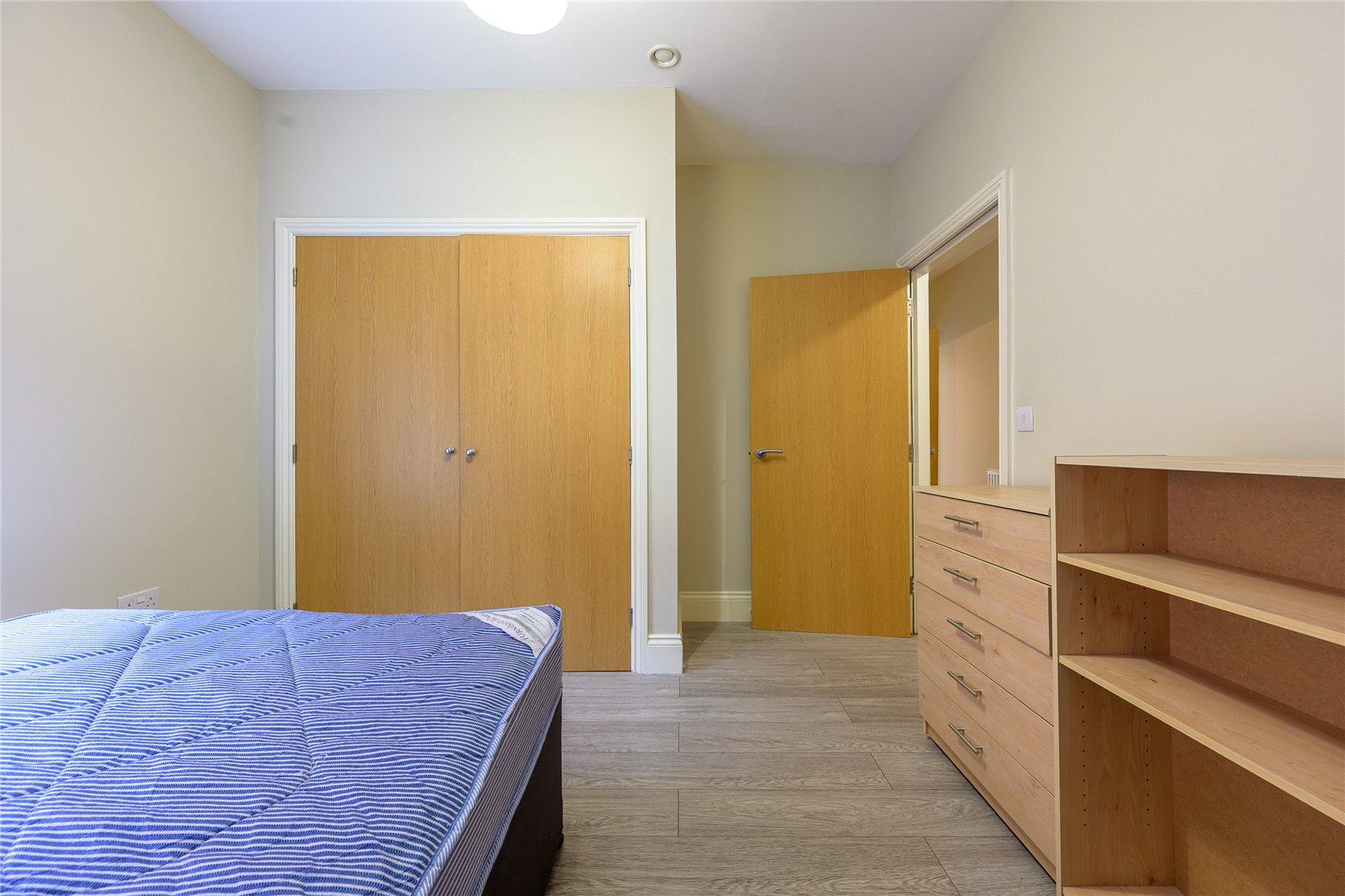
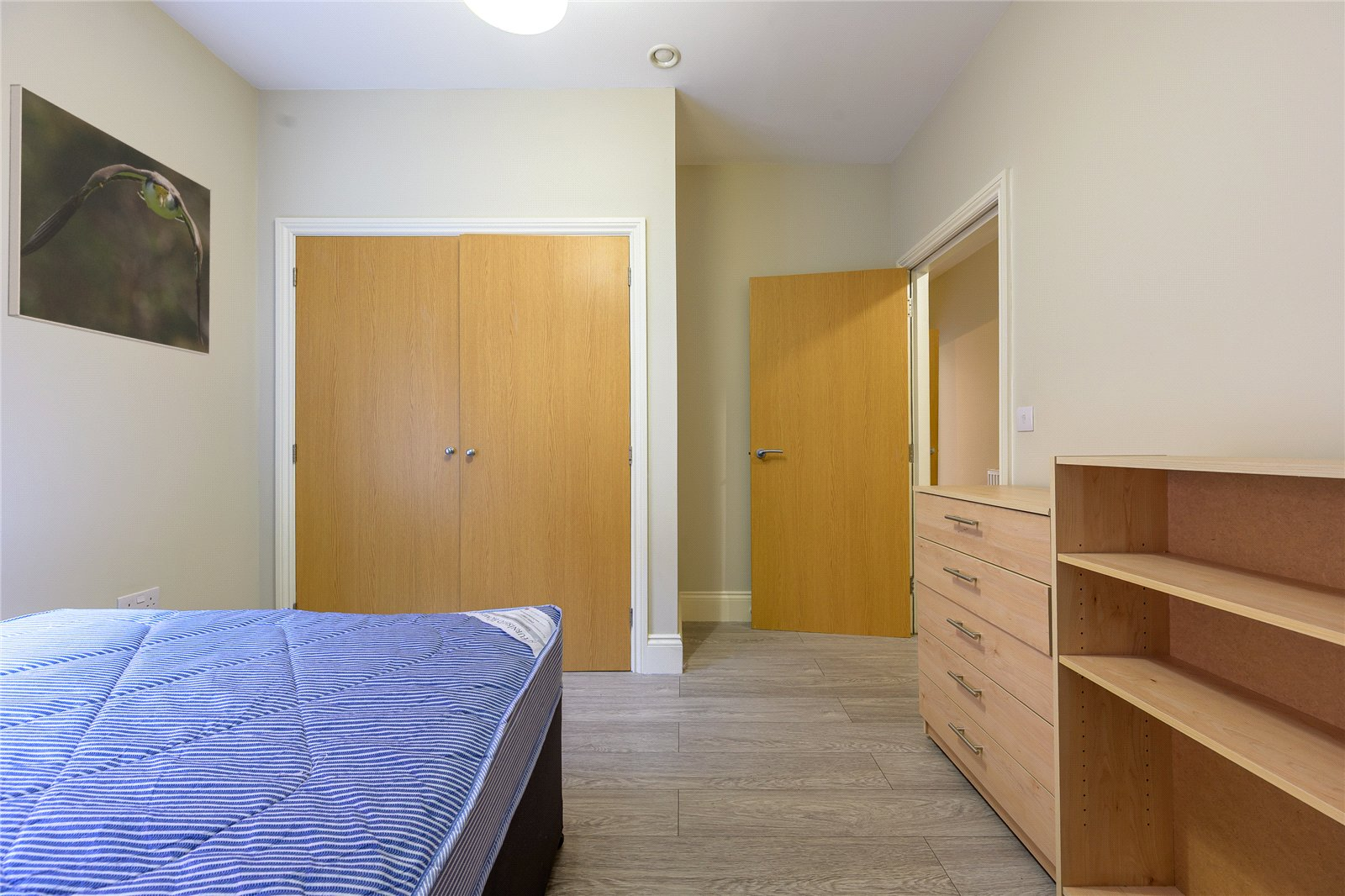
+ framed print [7,83,212,356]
